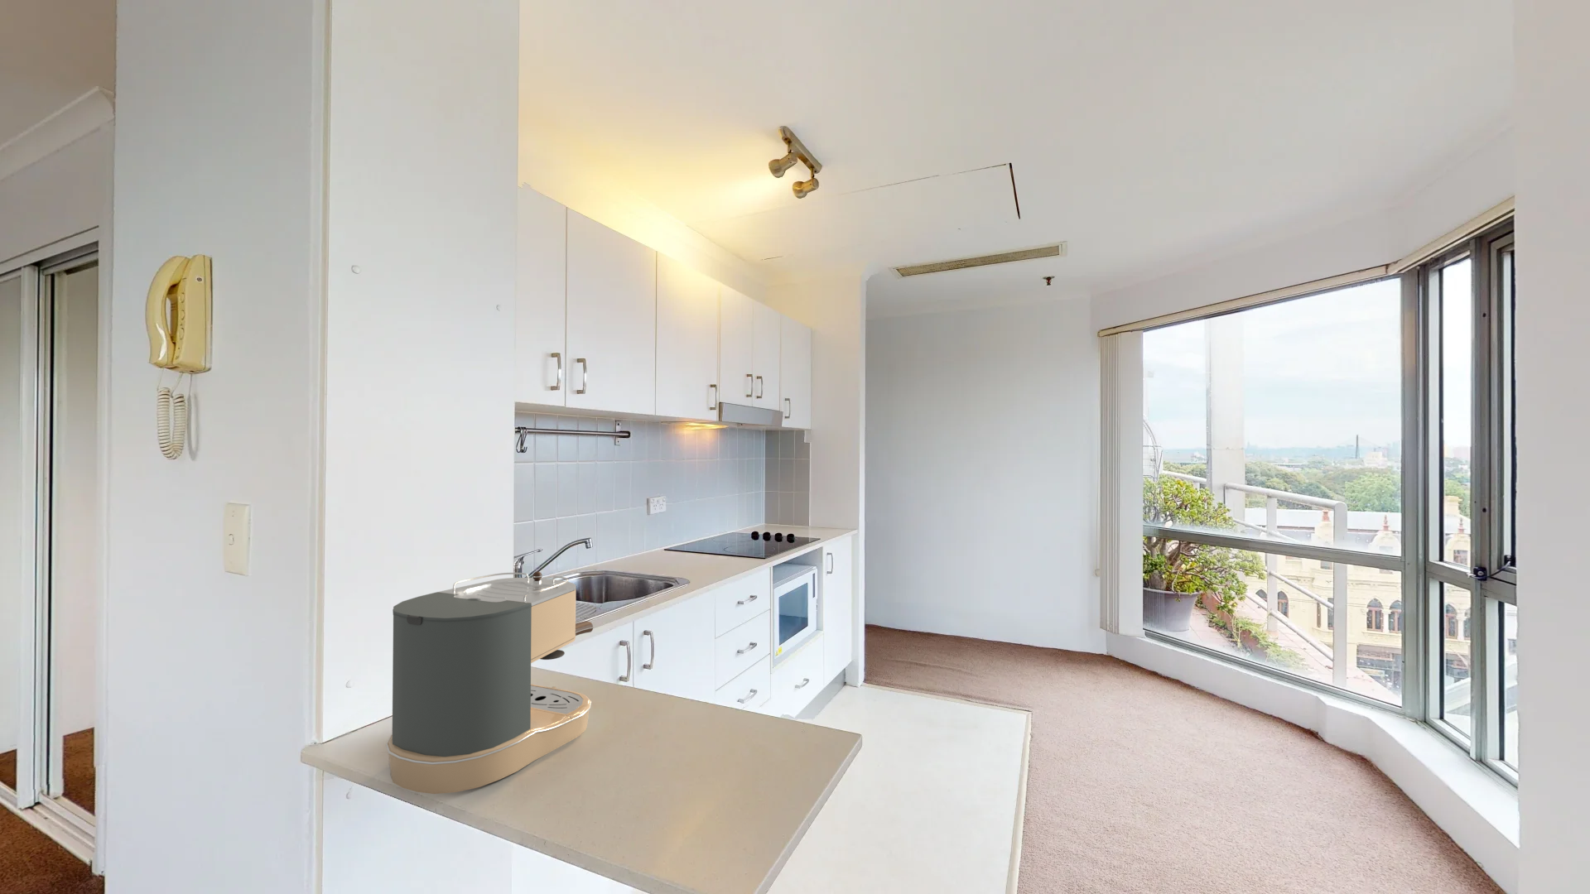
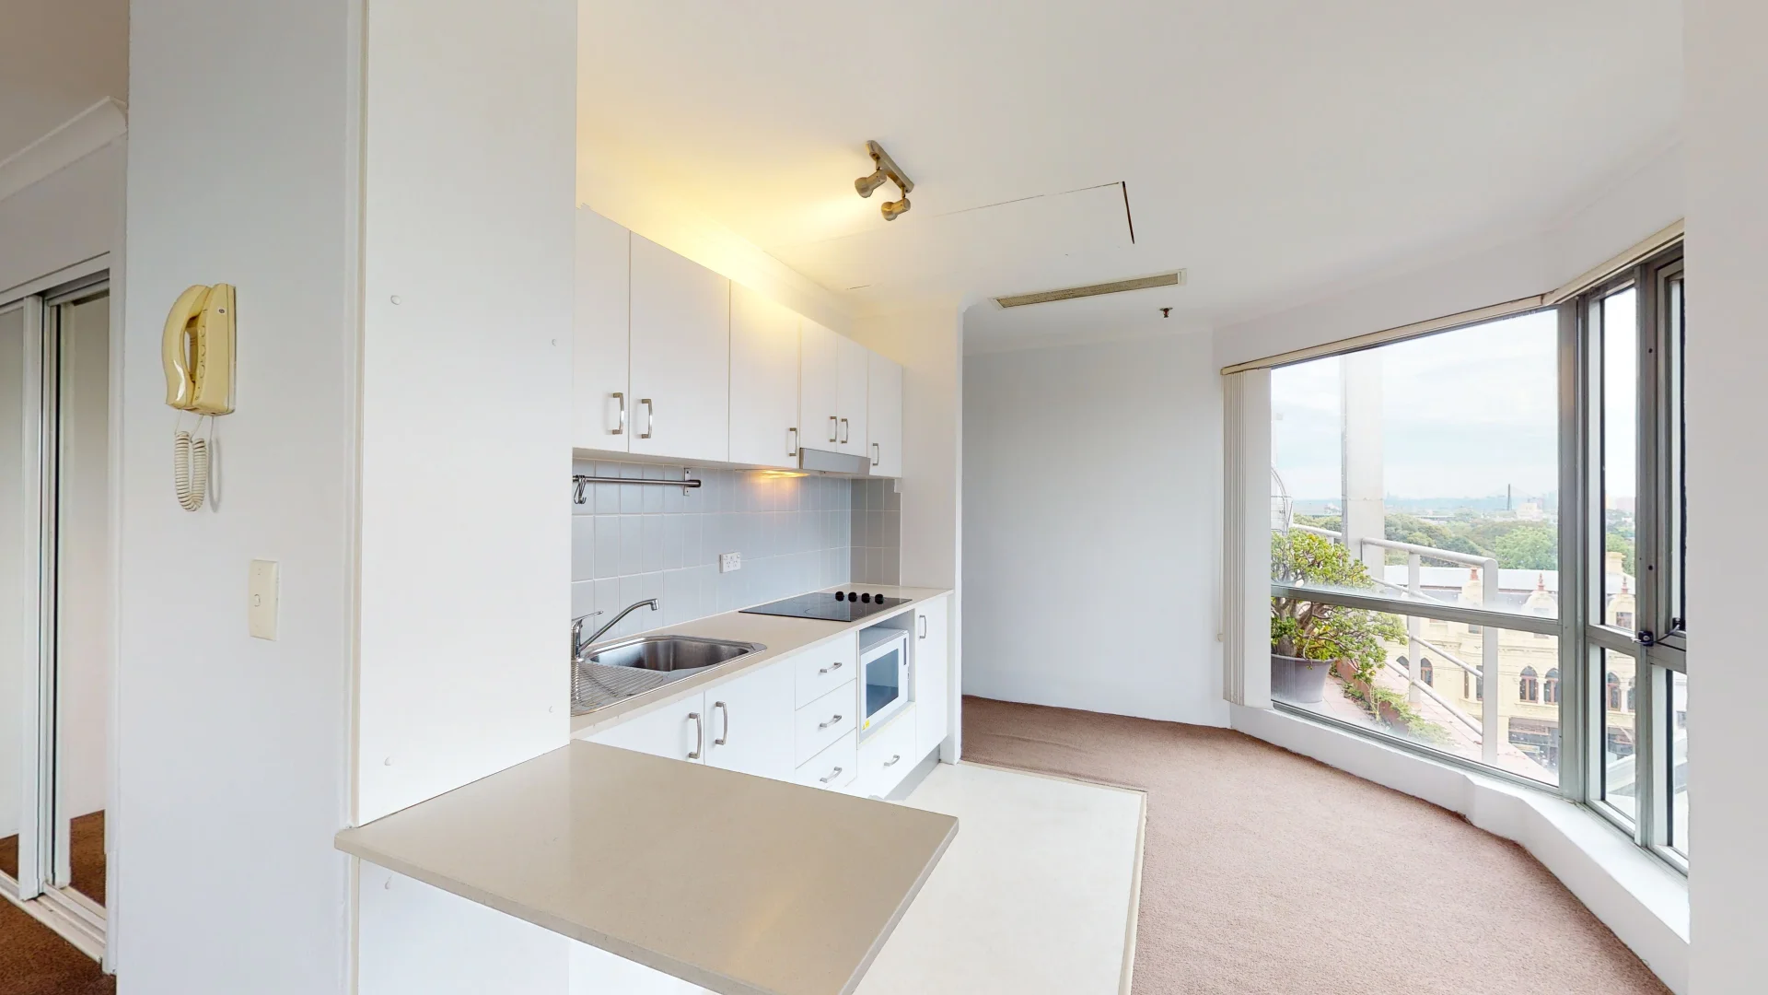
- coffee maker [385,571,594,795]
